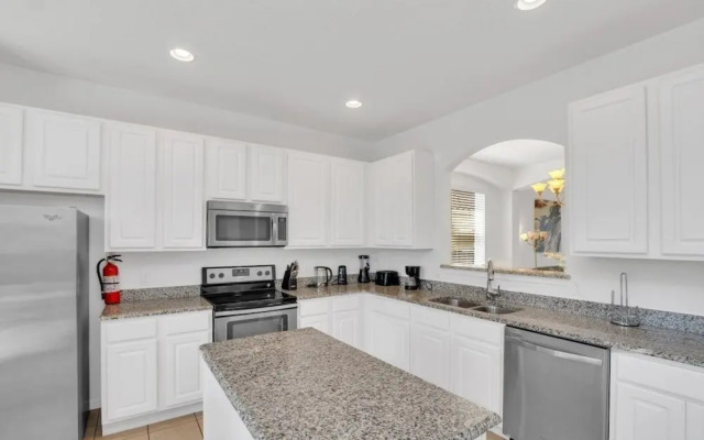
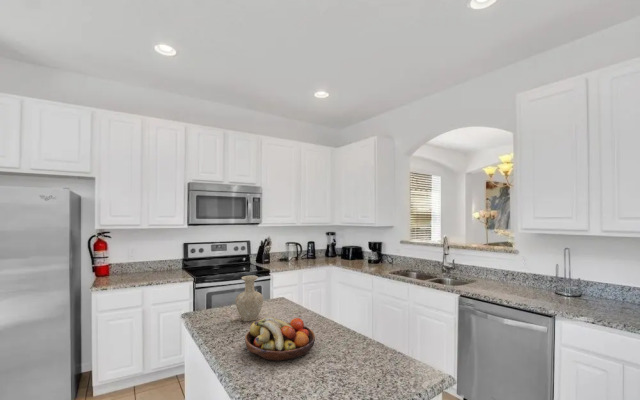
+ fruit bowl [244,316,316,361]
+ vase [235,275,264,322]
